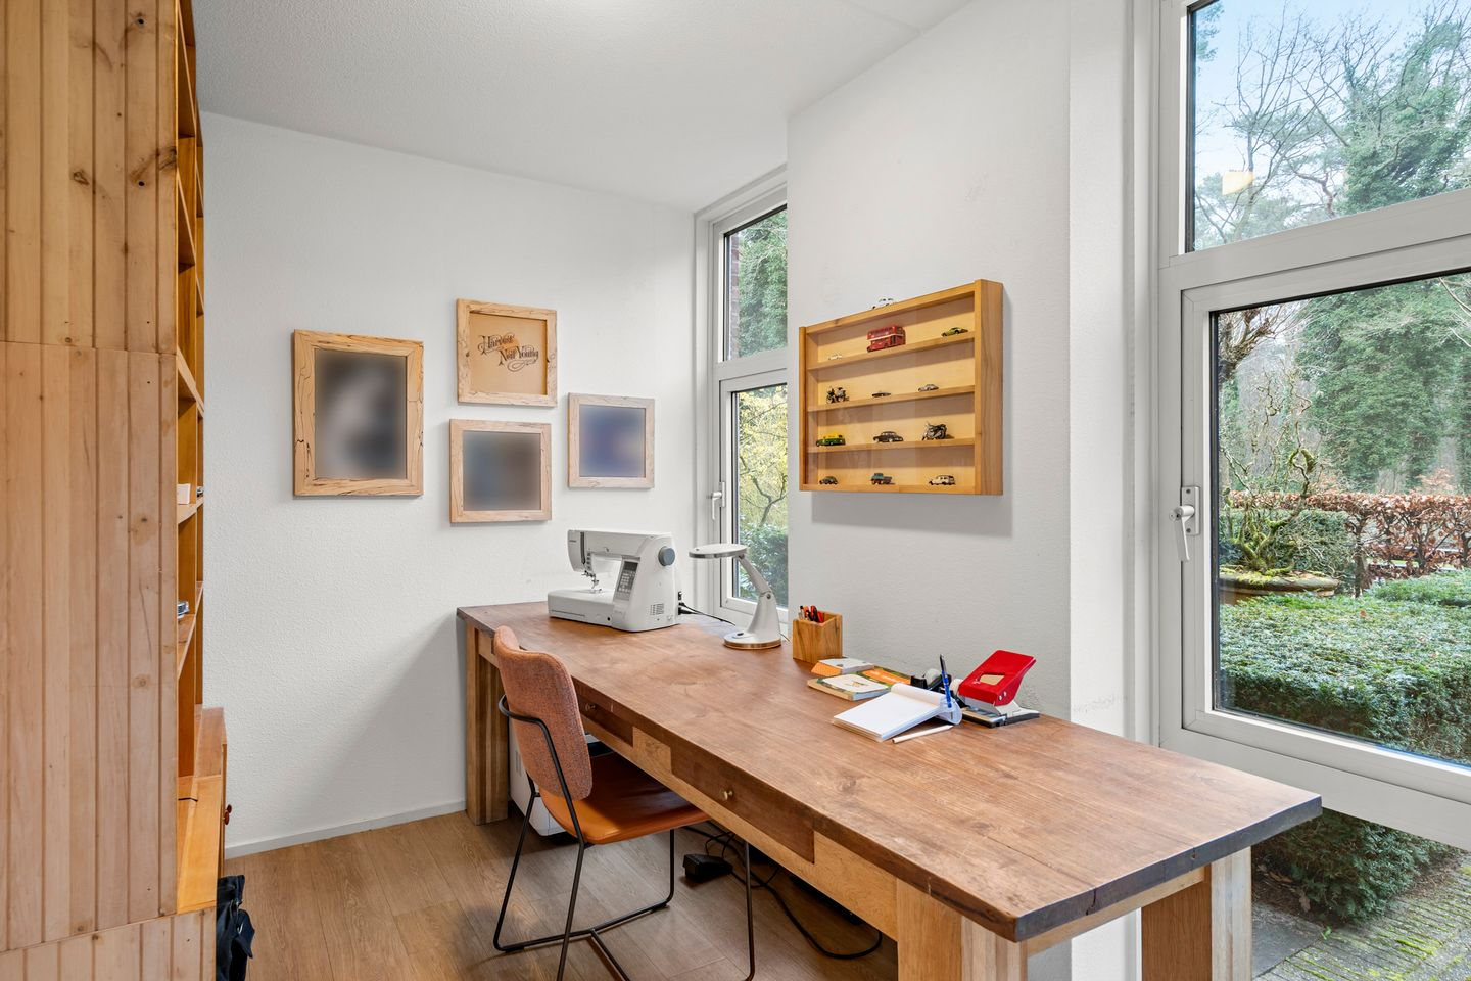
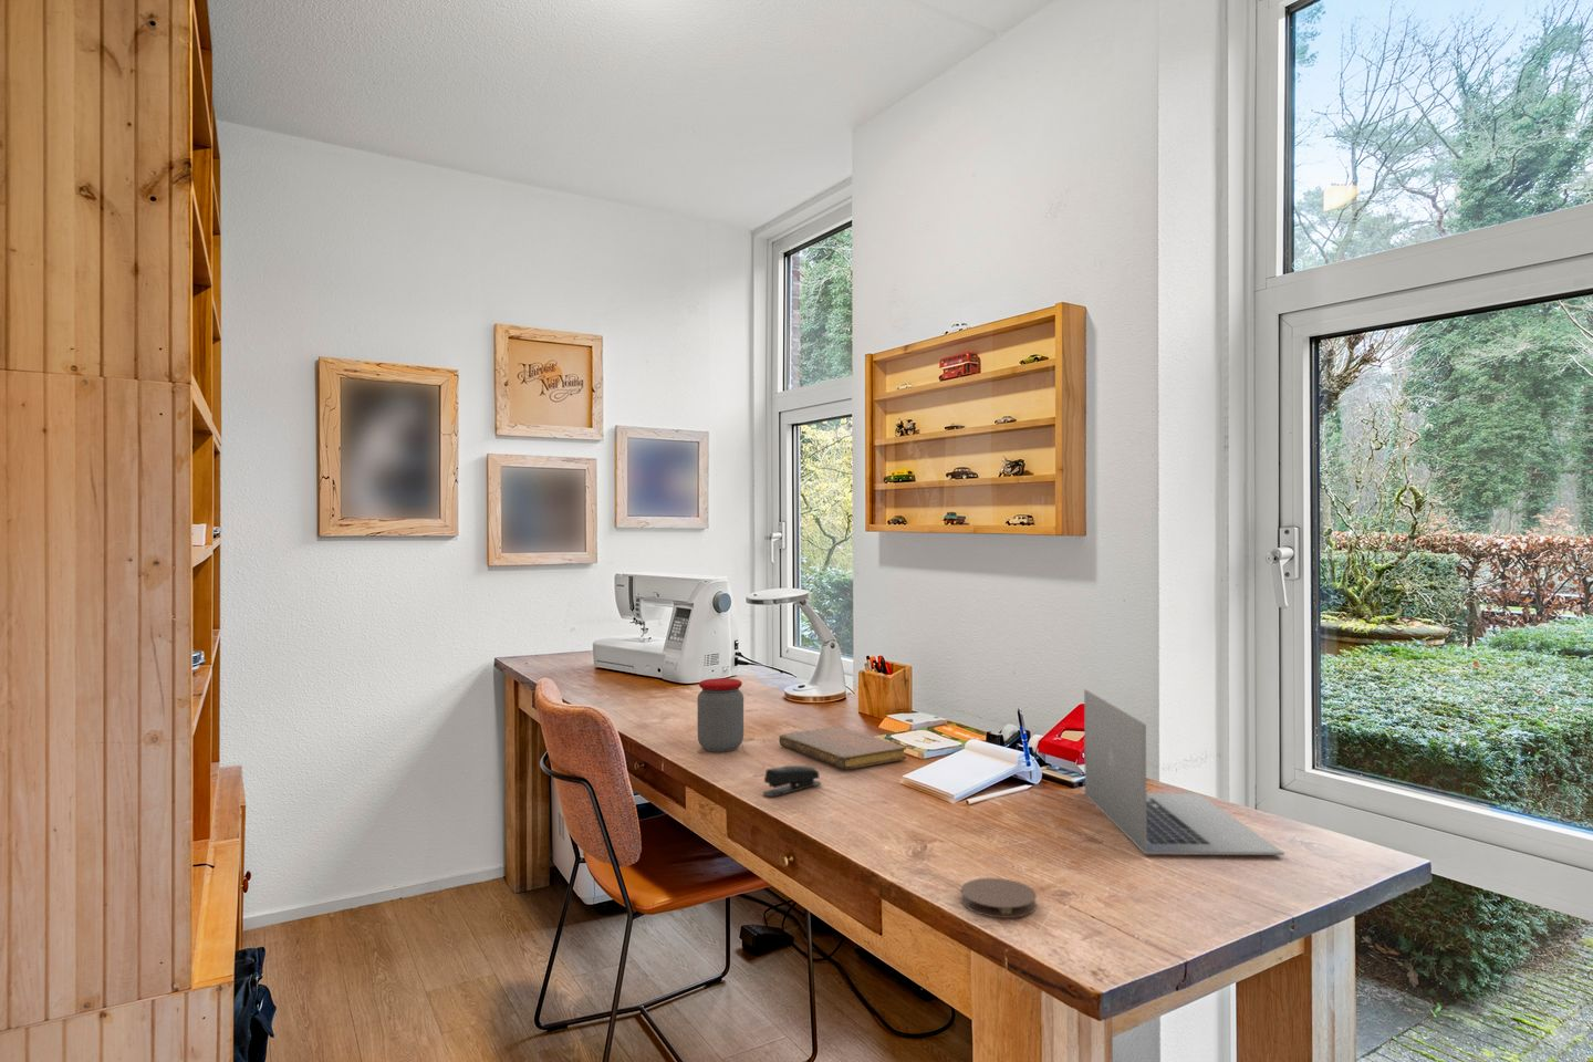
+ notebook [778,725,907,770]
+ laptop [1083,689,1286,856]
+ stapler [762,764,821,798]
+ coaster [960,877,1037,920]
+ jar [697,677,744,754]
